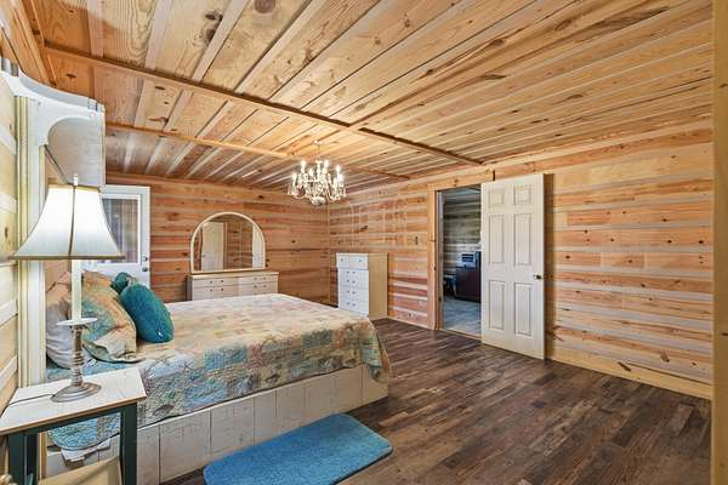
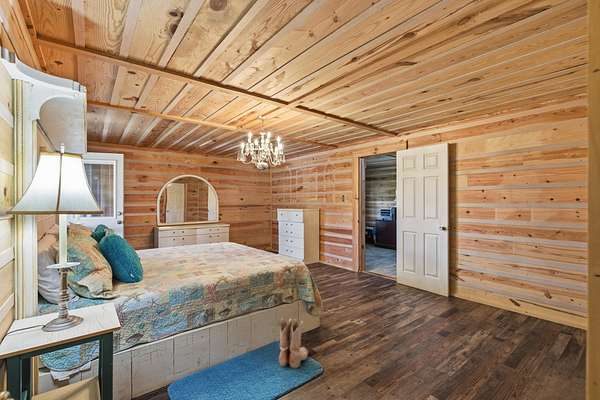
+ boots [278,317,310,369]
